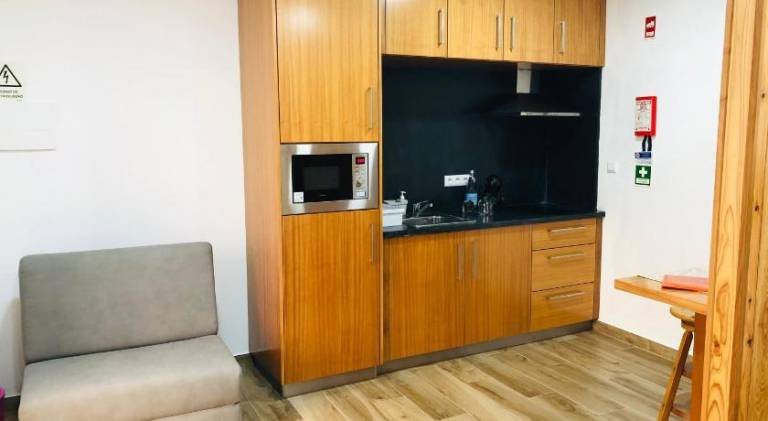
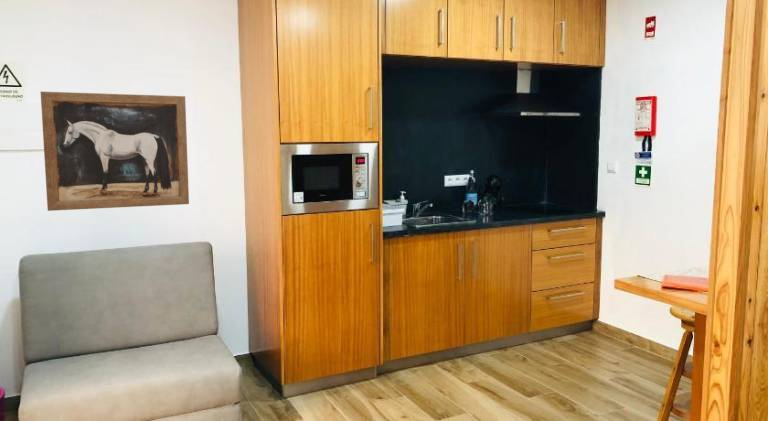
+ wall art [40,91,190,212]
